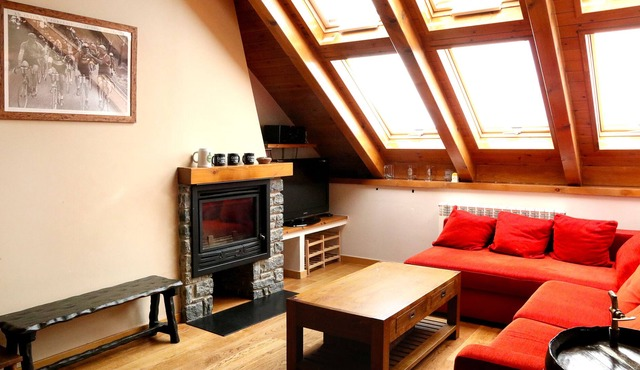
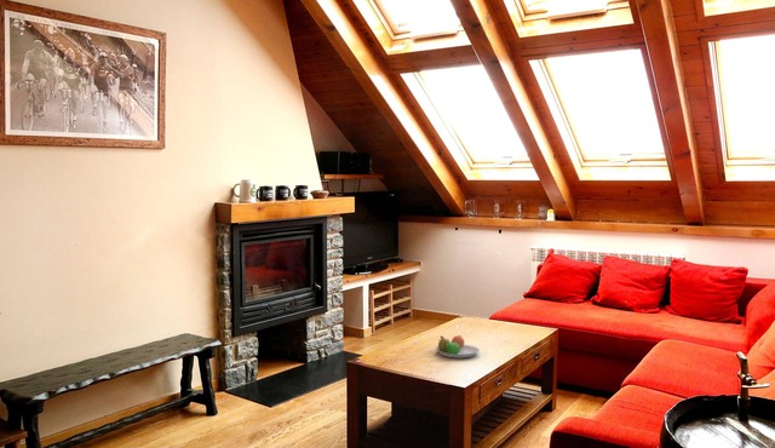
+ fruit bowl [435,334,481,358]
